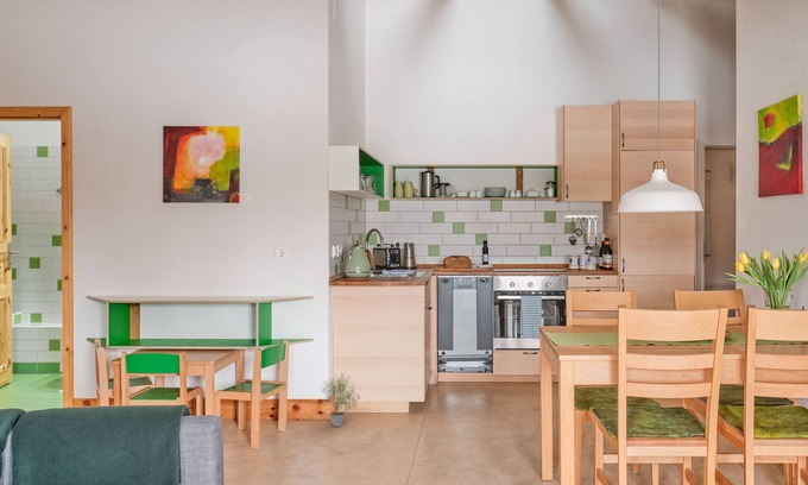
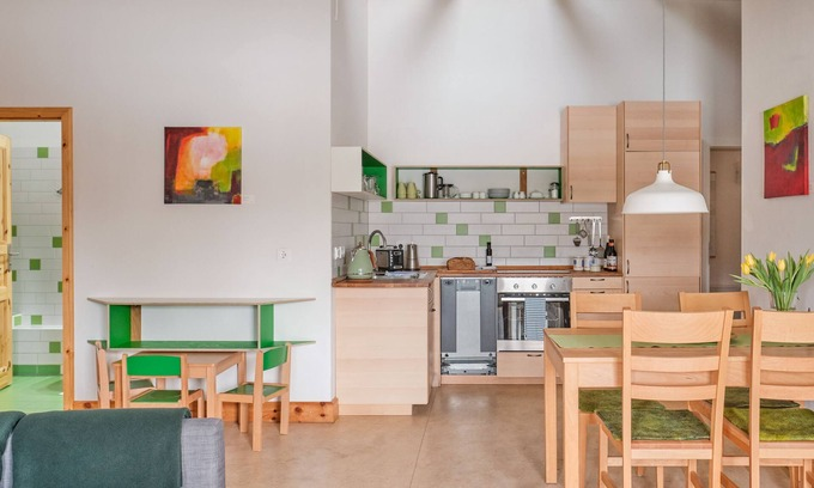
- potted plant [321,371,361,428]
